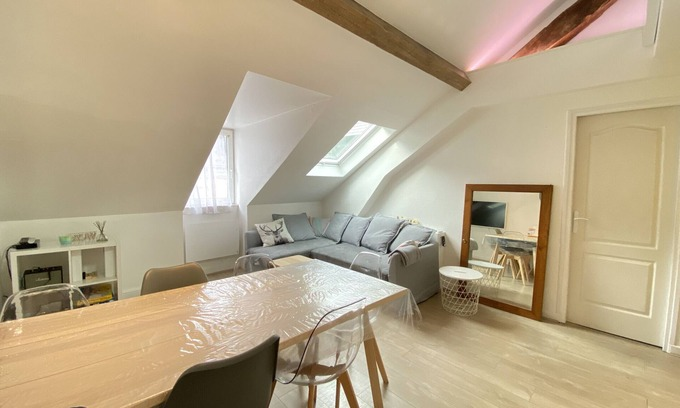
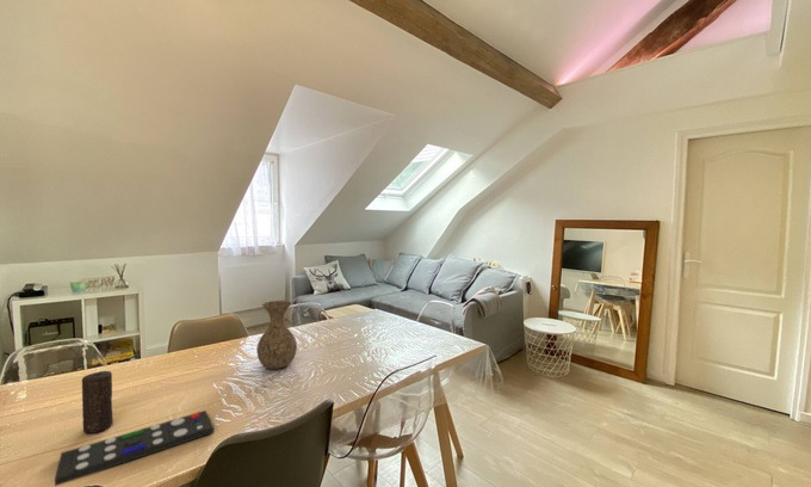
+ vase [255,300,298,370]
+ remote control [54,409,215,487]
+ candle [81,370,114,434]
